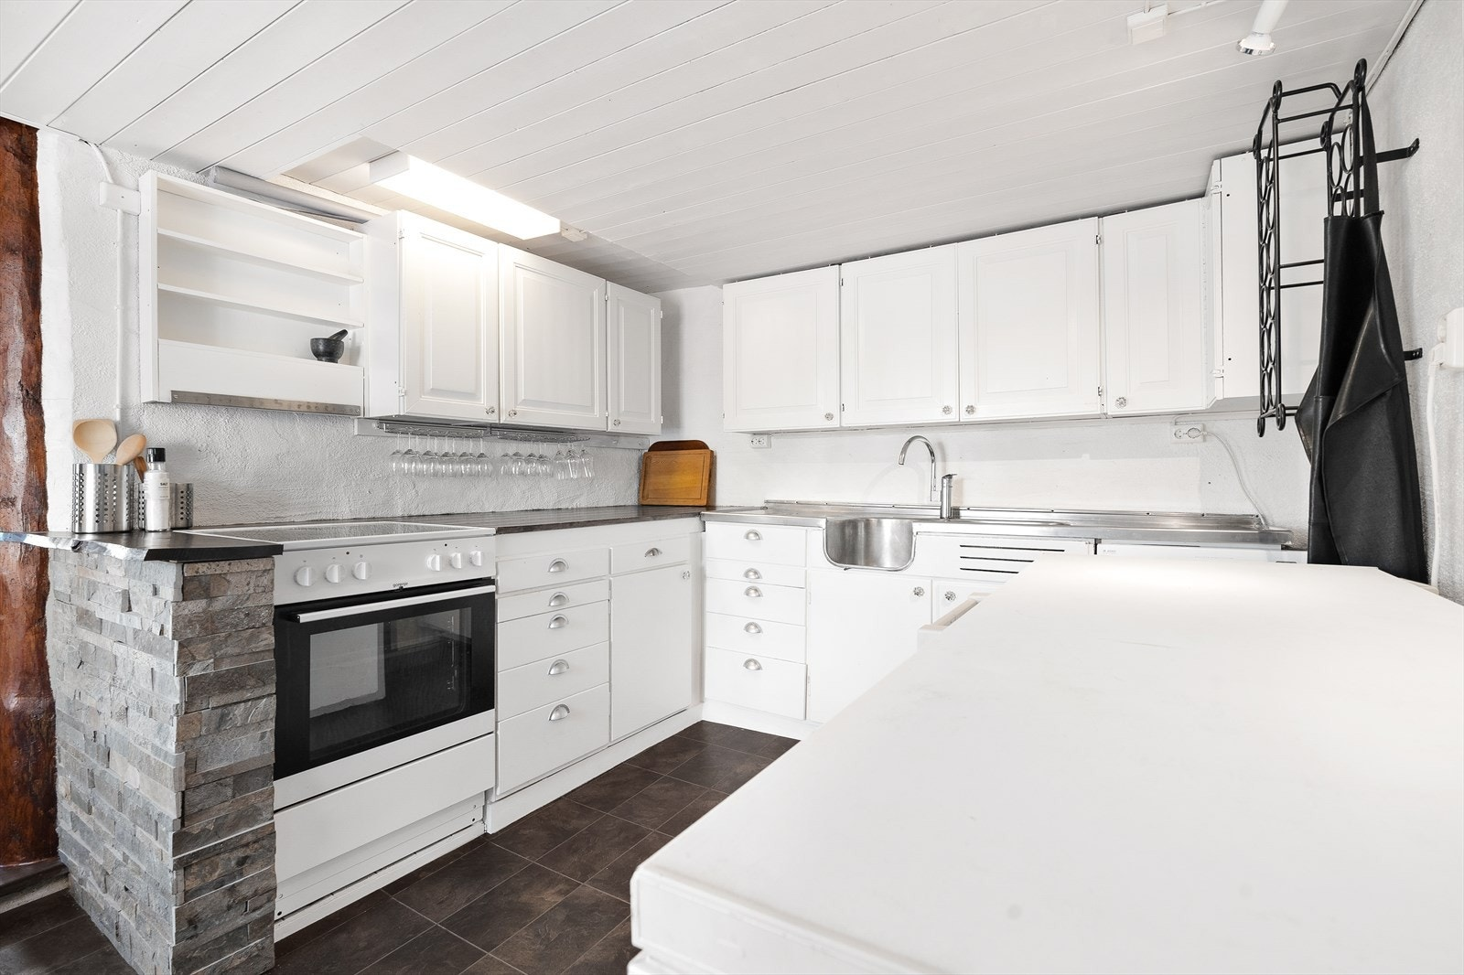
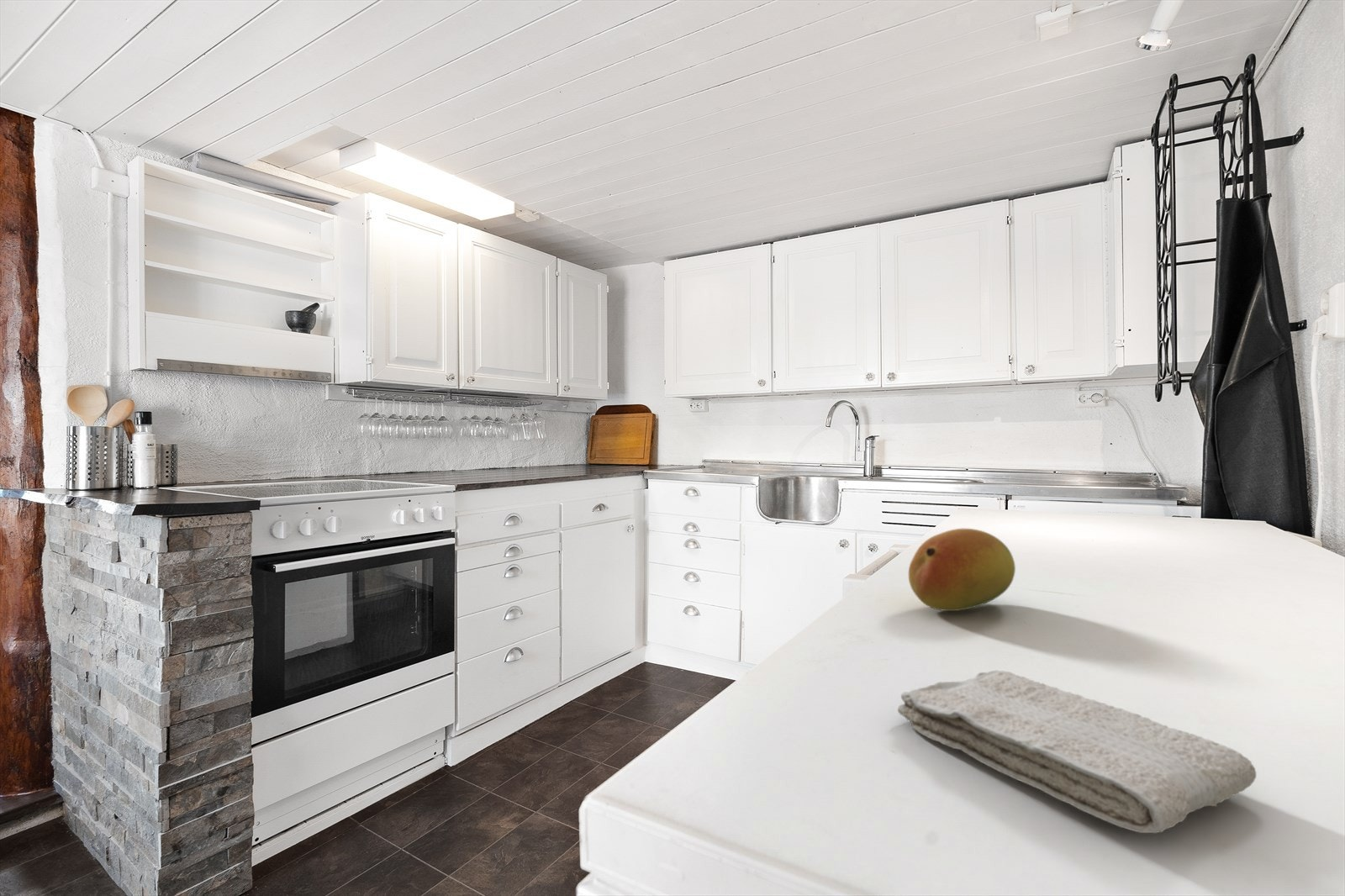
+ fruit [908,528,1016,612]
+ washcloth [897,669,1257,834]
